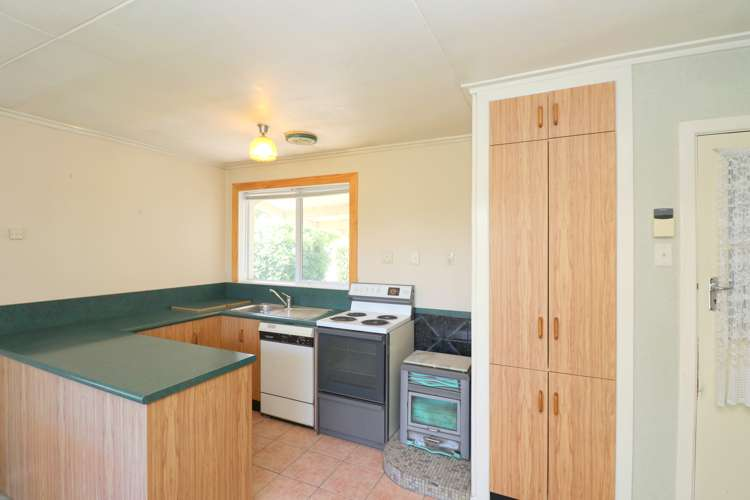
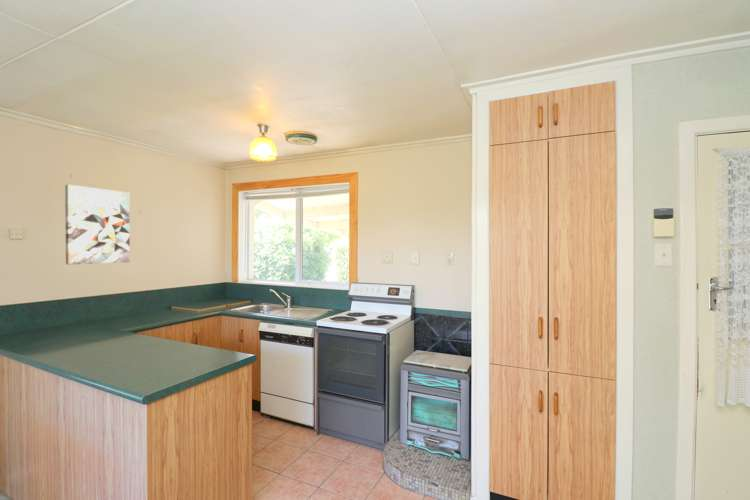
+ wall art [64,184,131,265]
